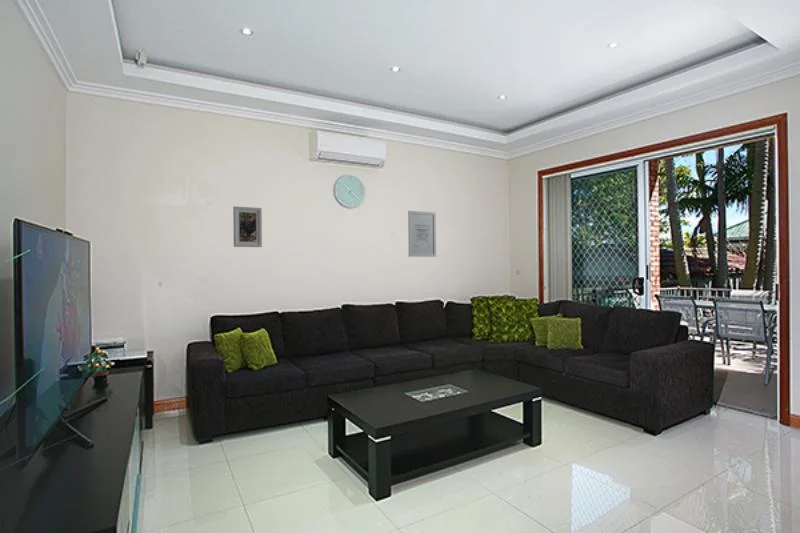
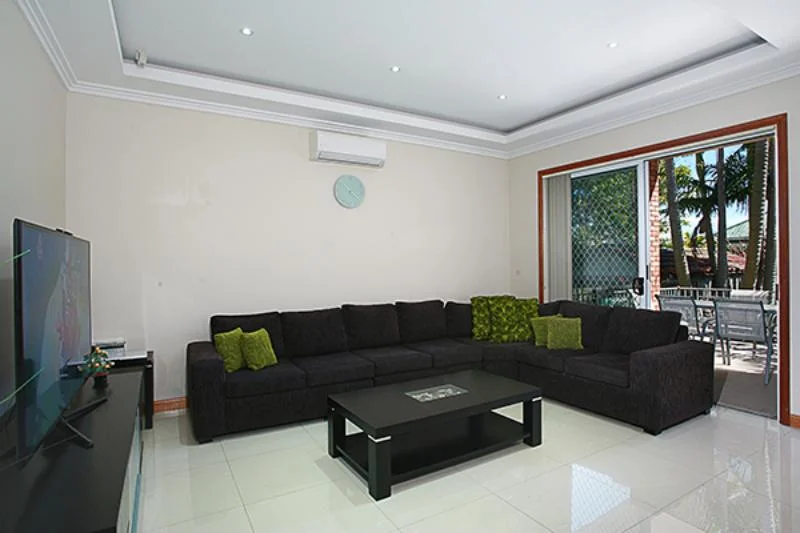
- wall art [407,210,437,258]
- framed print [232,205,263,248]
